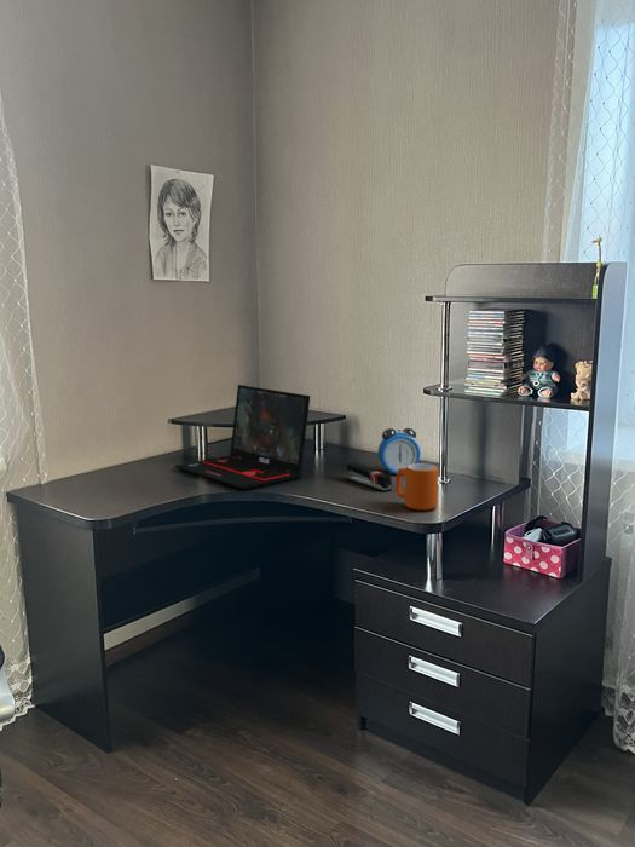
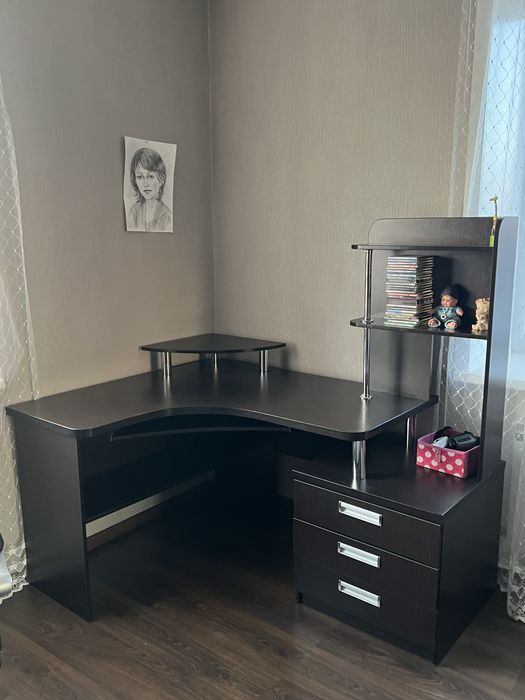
- laptop [174,384,311,491]
- alarm clock [377,427,422,476]
- mug [394,462,439,512]
- stapler [345,462,393,492]
